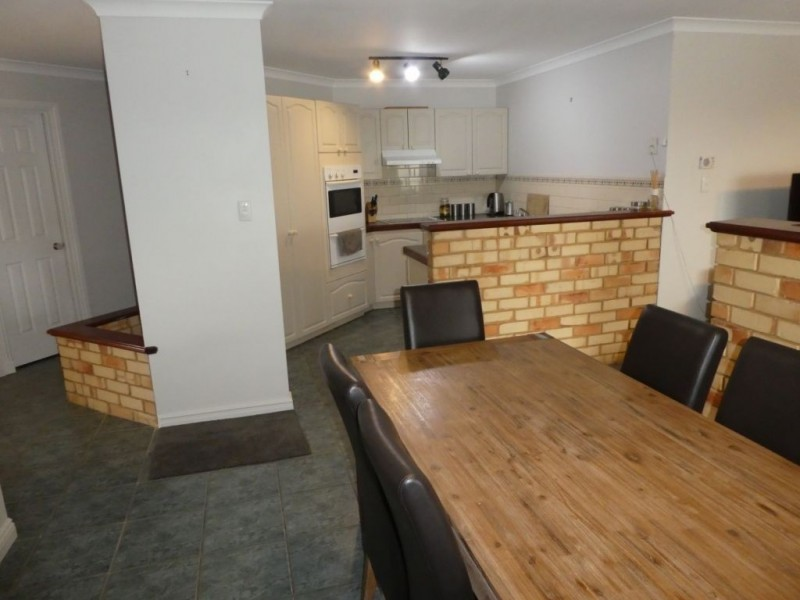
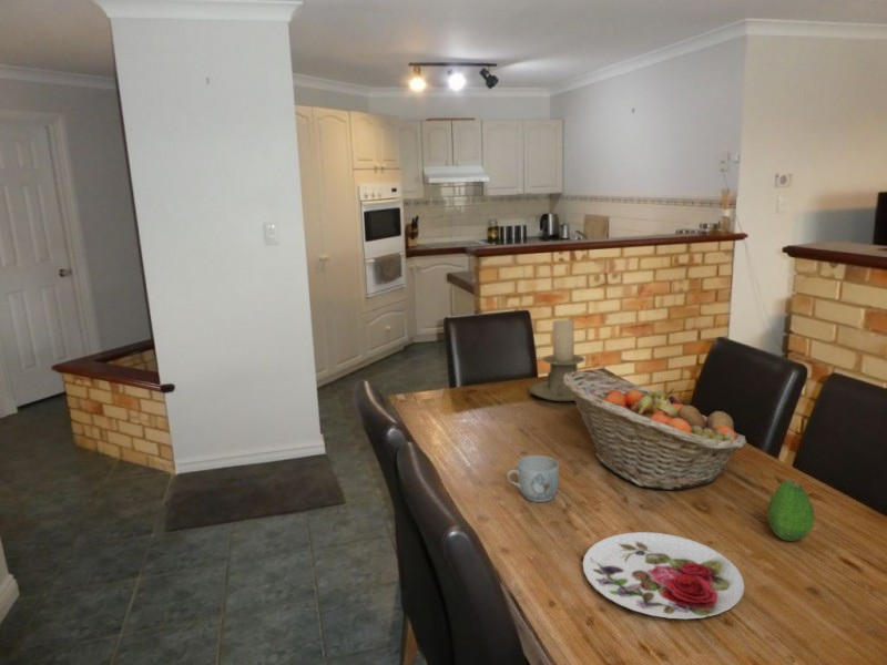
+ fruit basket [563,370,748,491]
+ plate [582,531,745,620]
+ mug [506,454,560,503]
+ fruit [766,479,815,542]
+ candle holder [528,319,585,402]
